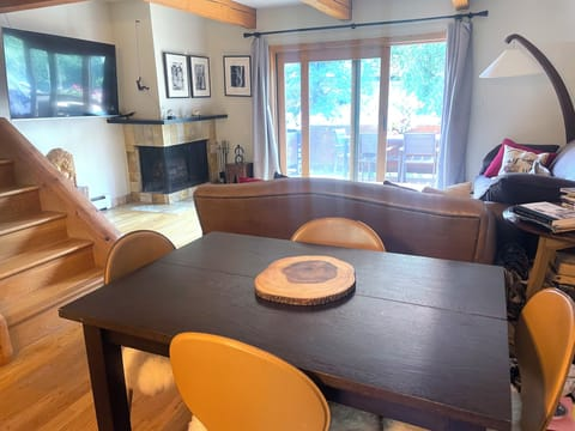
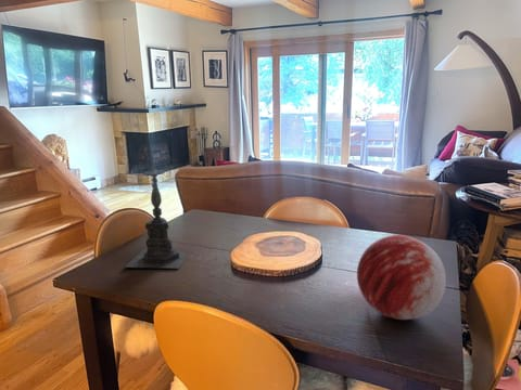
+ decorative orb [356,234,447,321]
+ candle holder [124,158,189,270]
